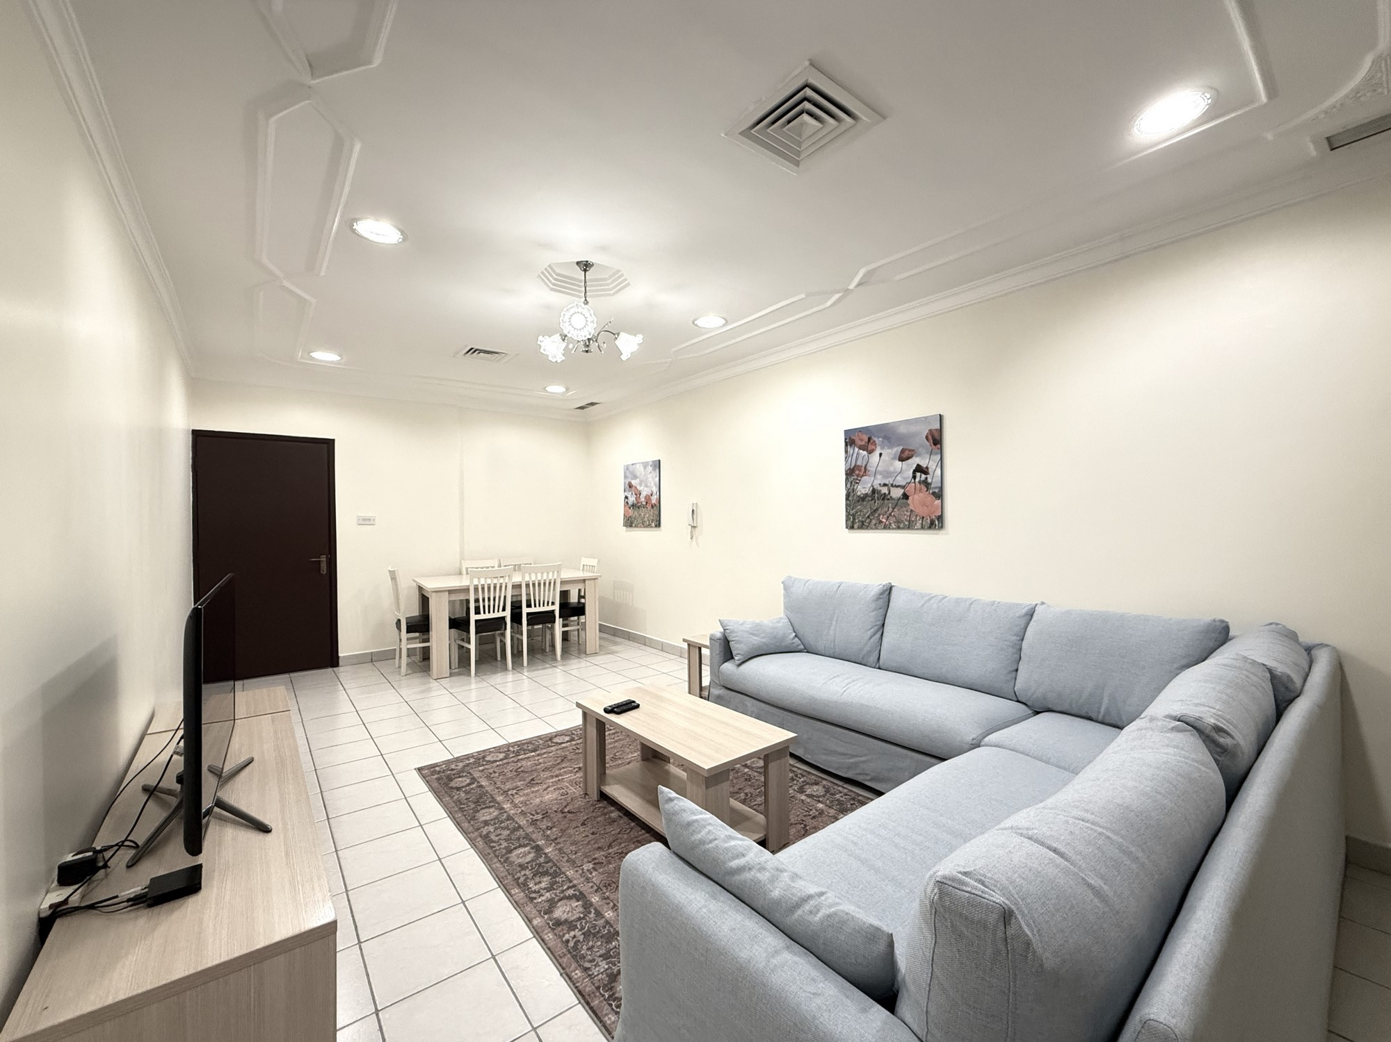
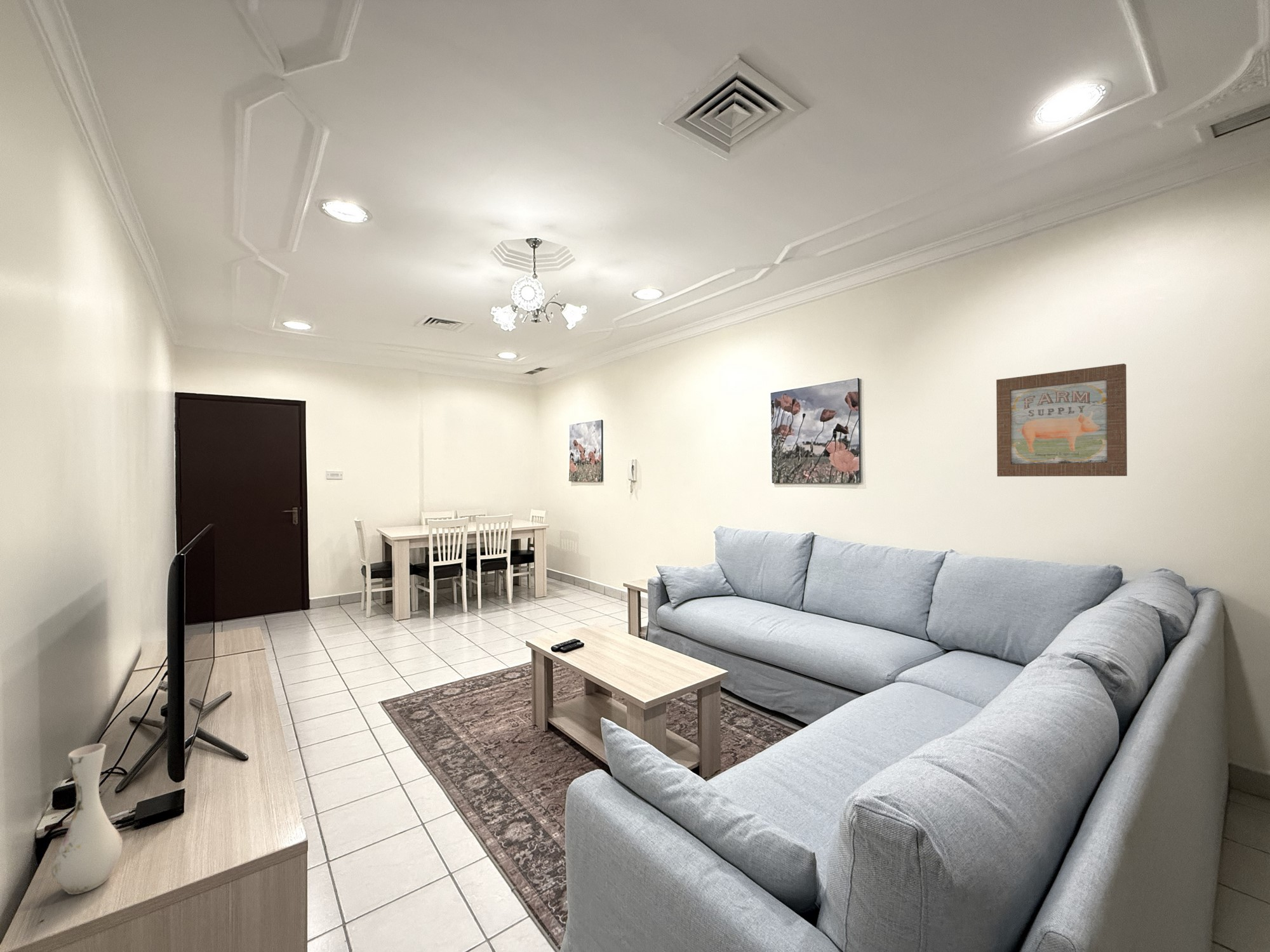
+ vase [51,743,123,895]
+ wall art [996,363,1128,477]
